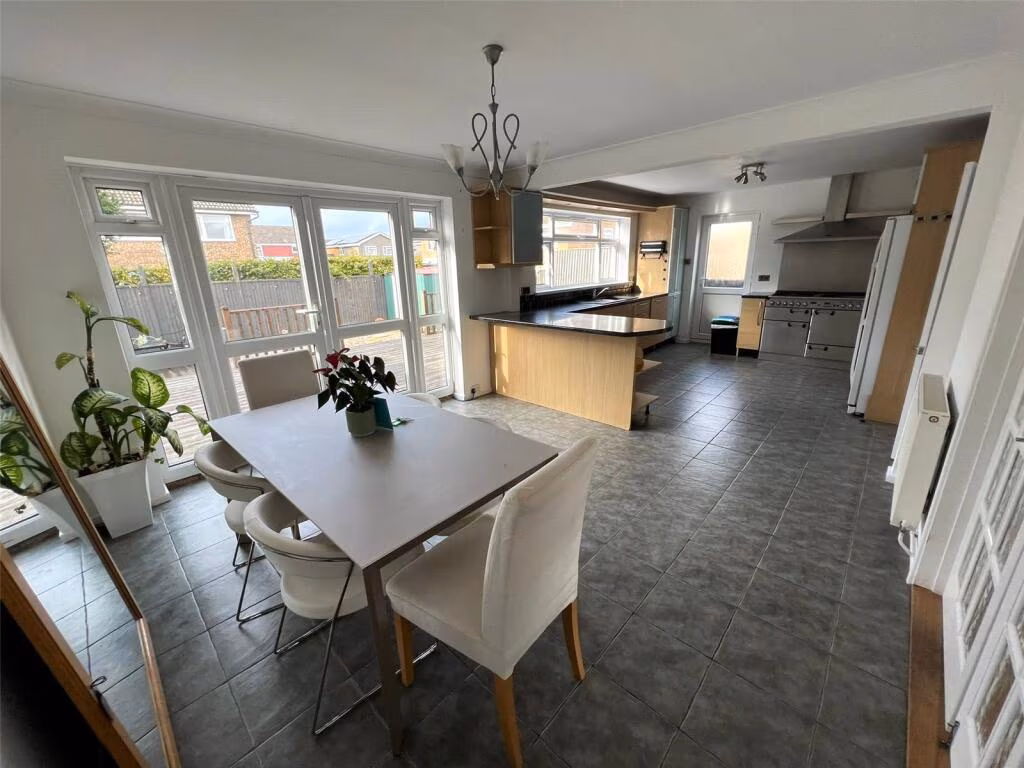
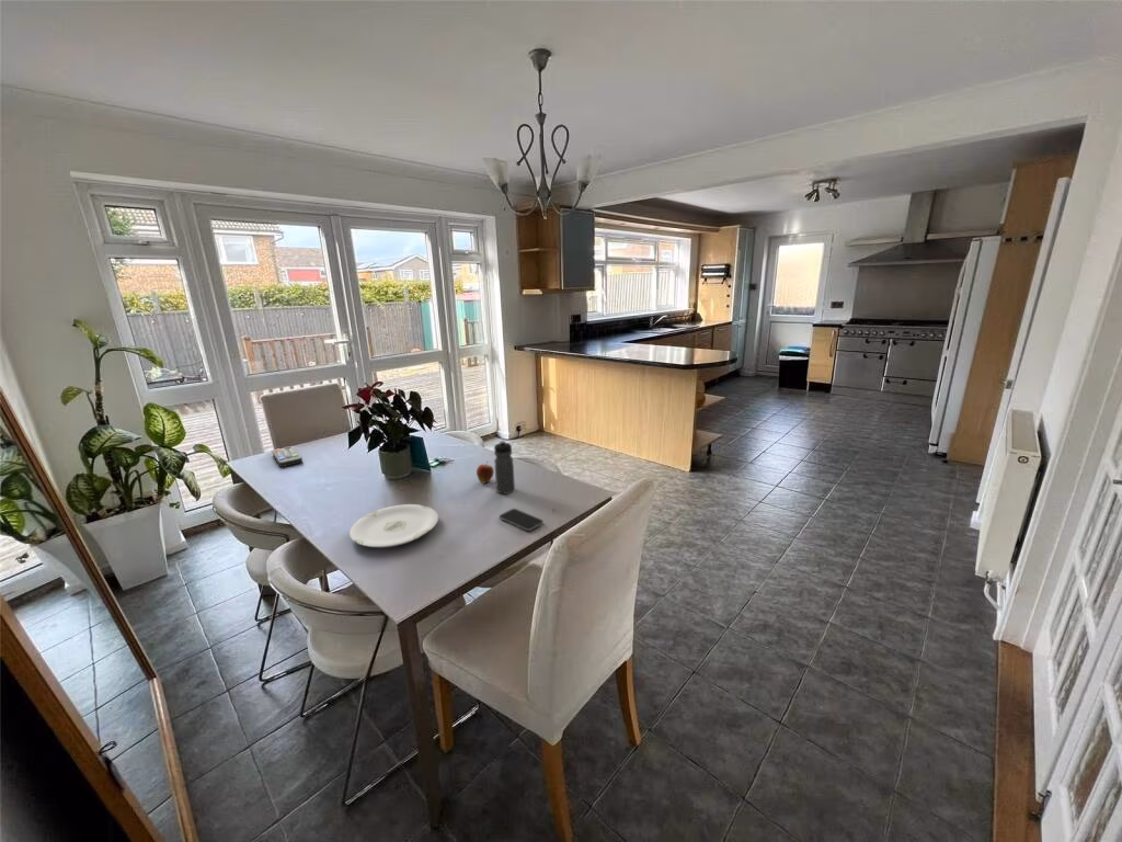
+ fruit [476,462,495,485]
+ water bottle [493,440,516,494]
+ remote control [272,445,304,468]
+ plate [348,503,439,548]
+ smartphone [499,508,545,532]
